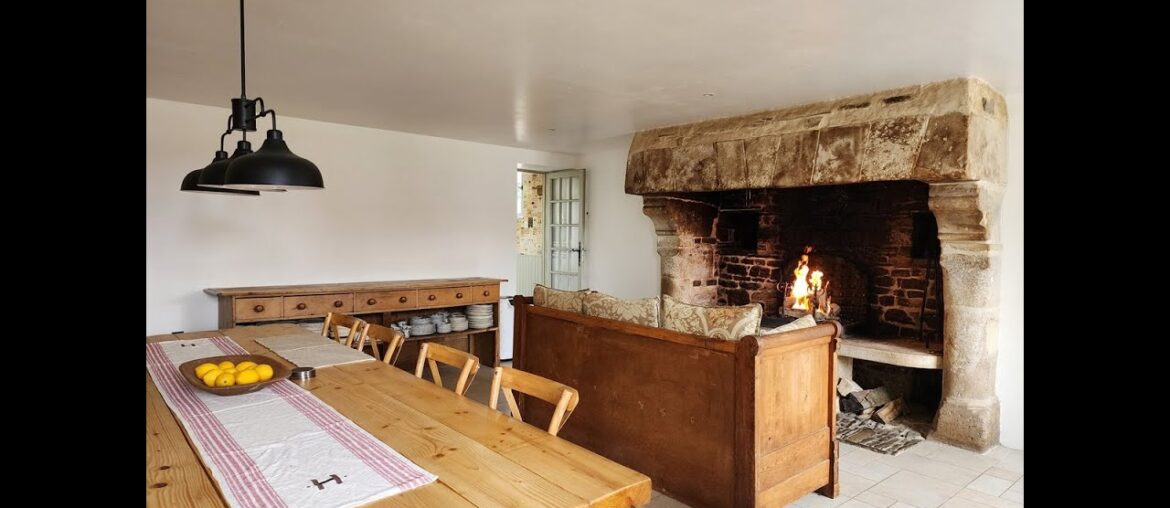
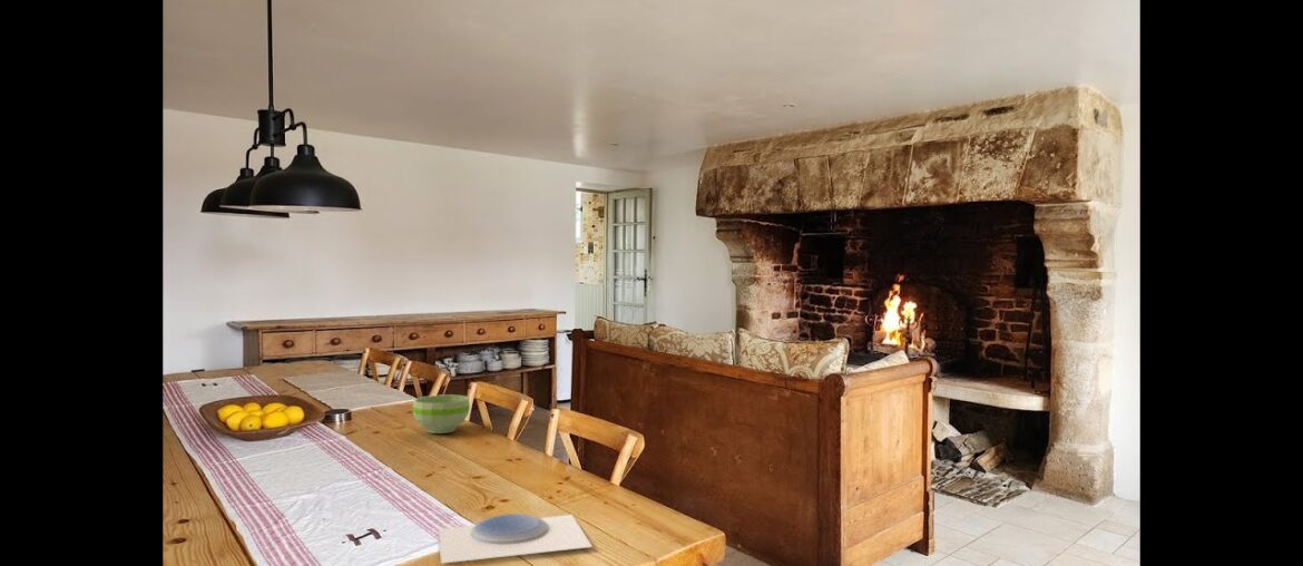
+ bowl [412,393,471,435]
+ plate [438,513,594,565]
